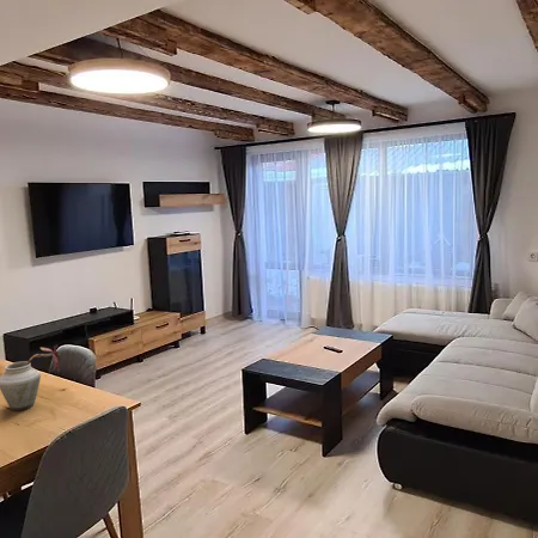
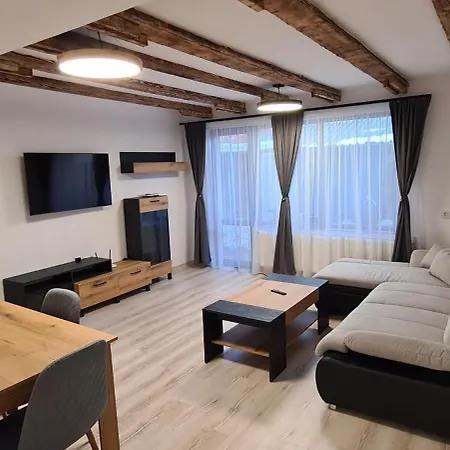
- vase [0,344,62,411]
